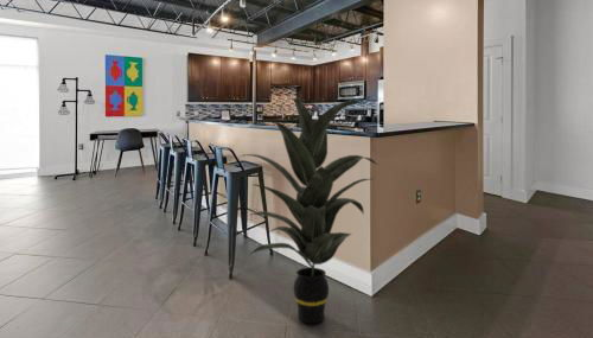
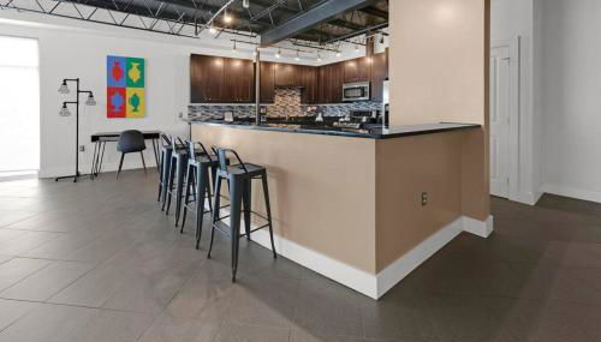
- indoor plant [240,97,380,324]
